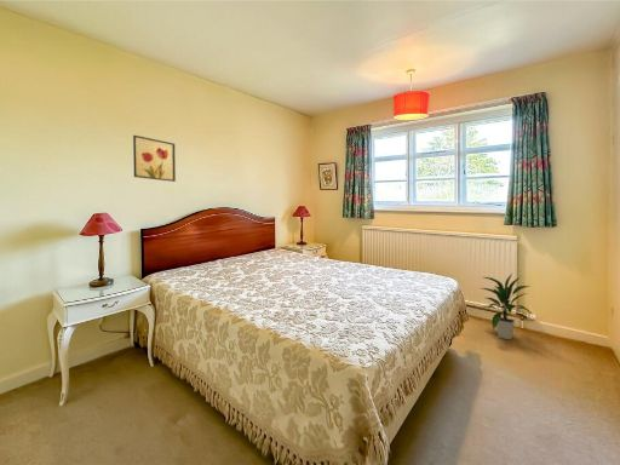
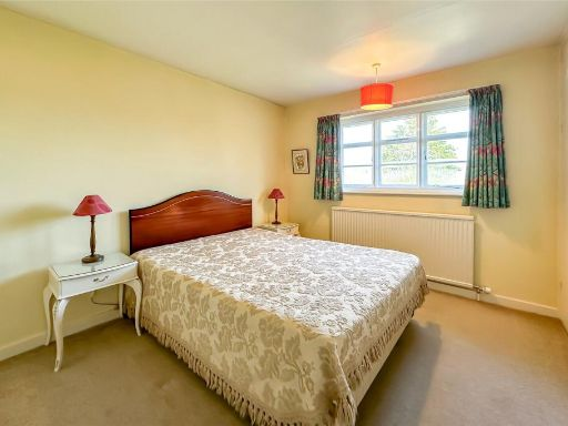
- indoor plant [481,272,535,340]
- wall art [132,134,177,183]
